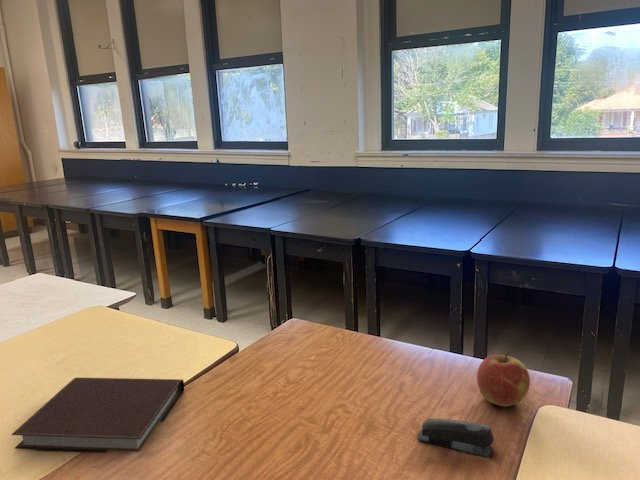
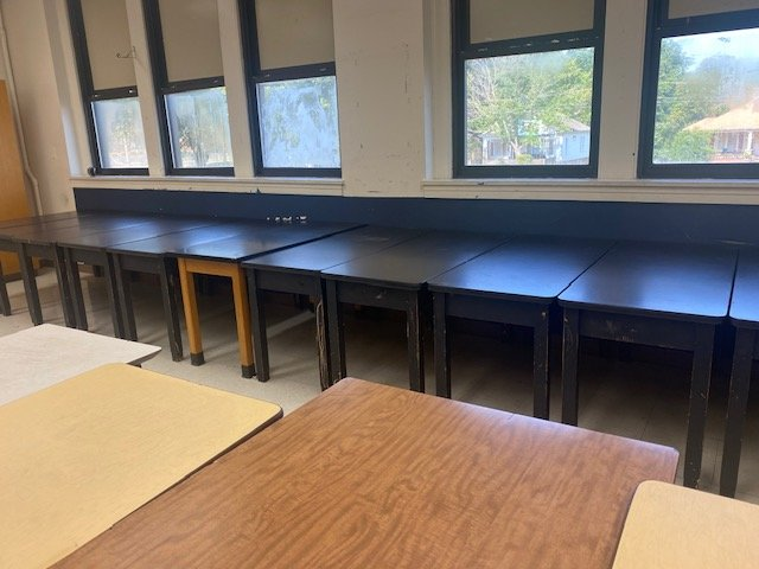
- apple [476,351,531,407]
- notebook [10,377,185,453]
- stapler [417,417,495,459]
